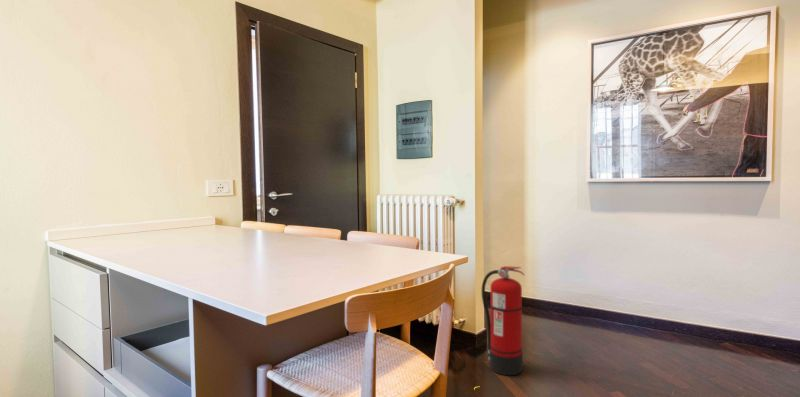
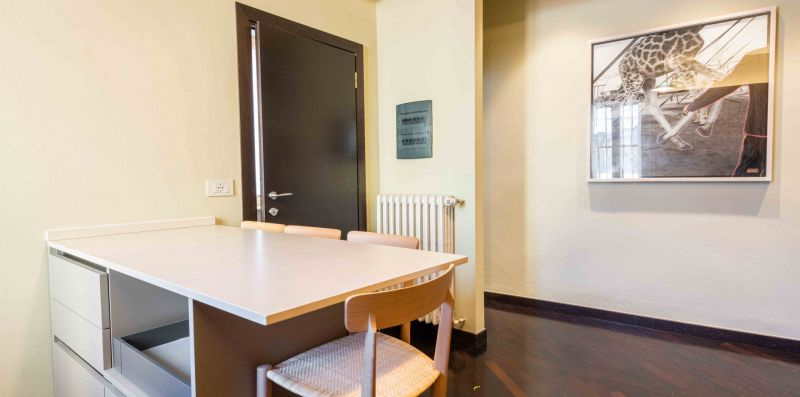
- fire extinguisher [480,265,526,376]
